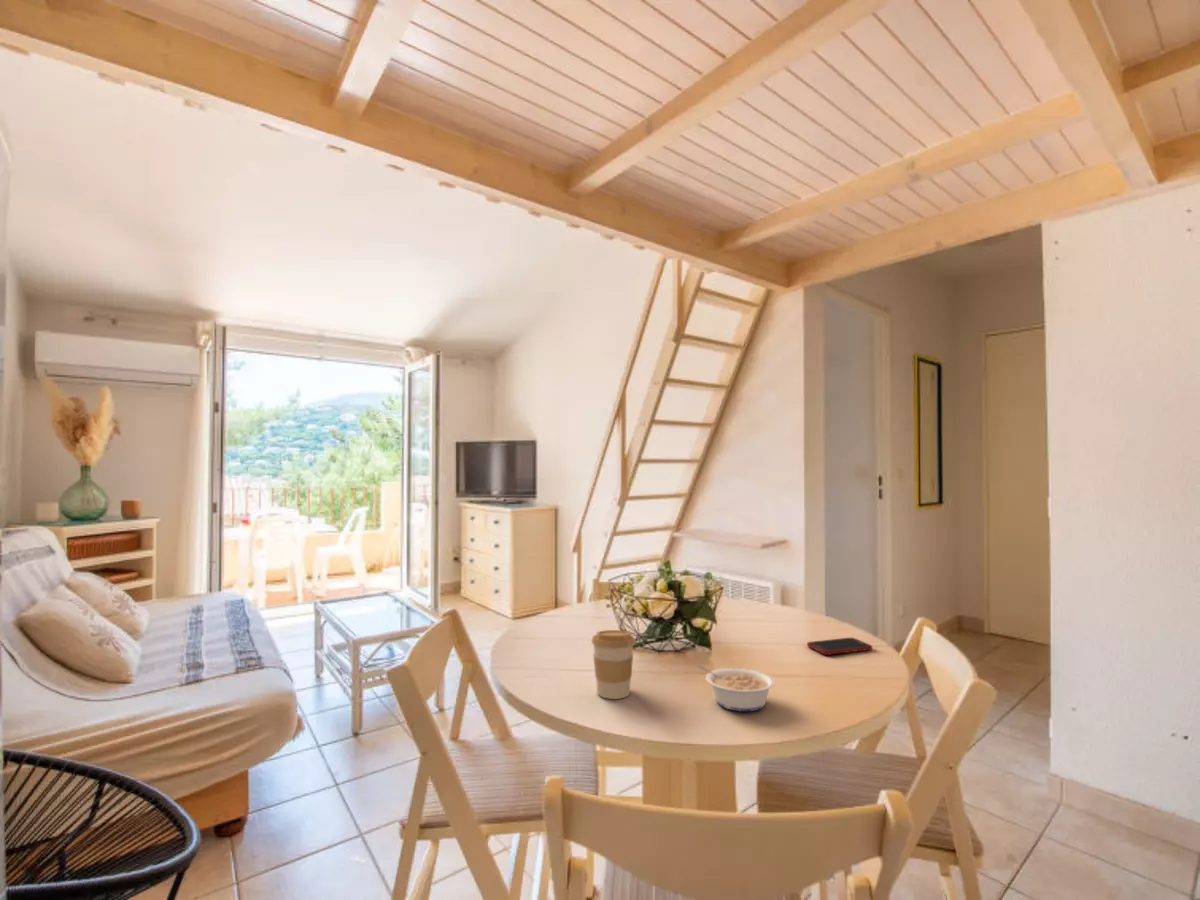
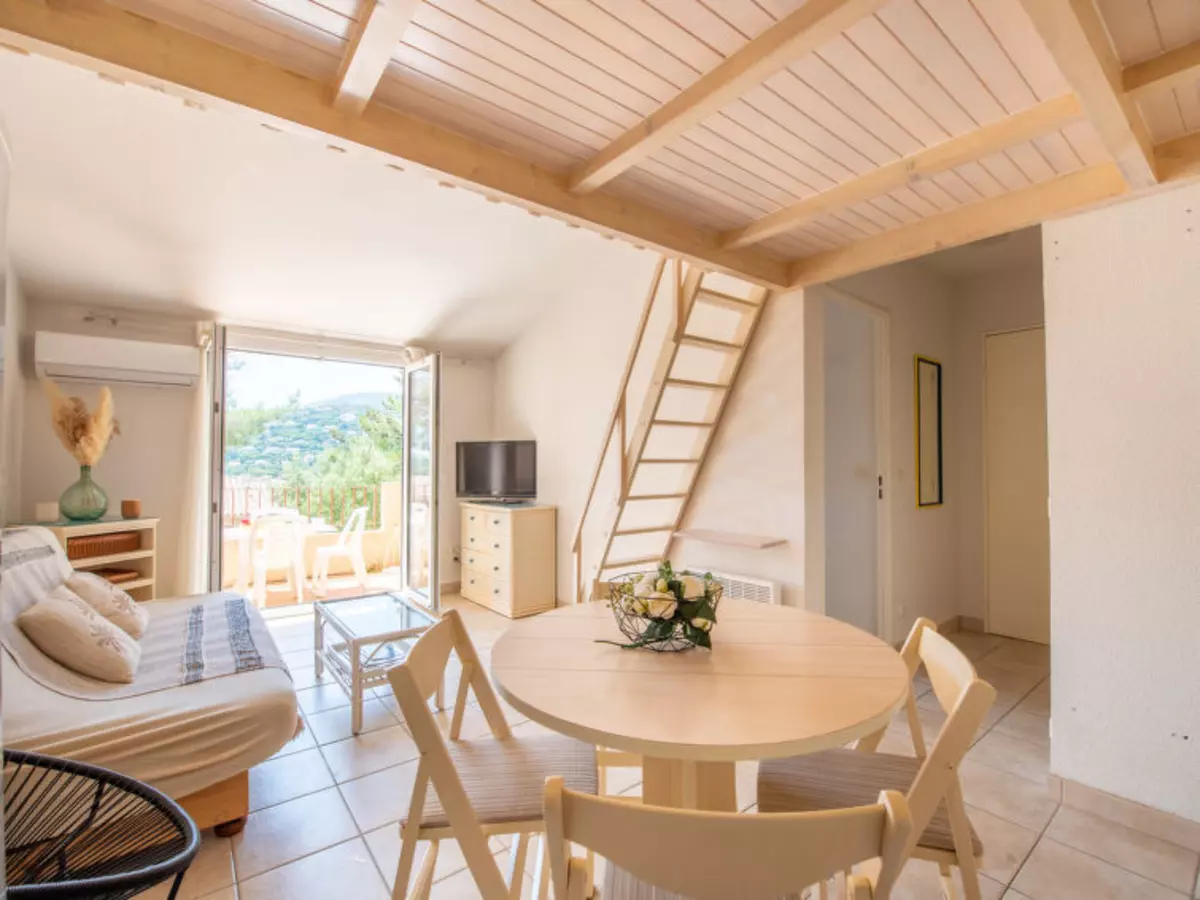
- cell phone [806,637,873,656]
- coffee cup [590,629,636,700]
- legume [695,663,776,712]
